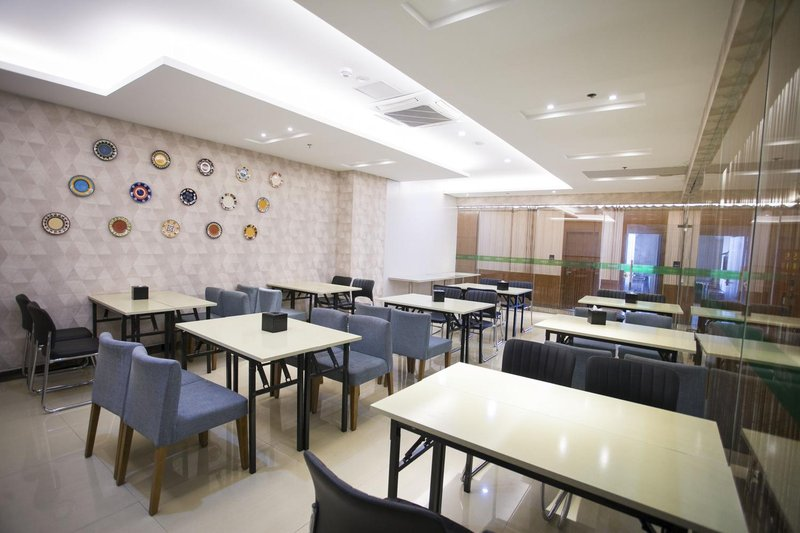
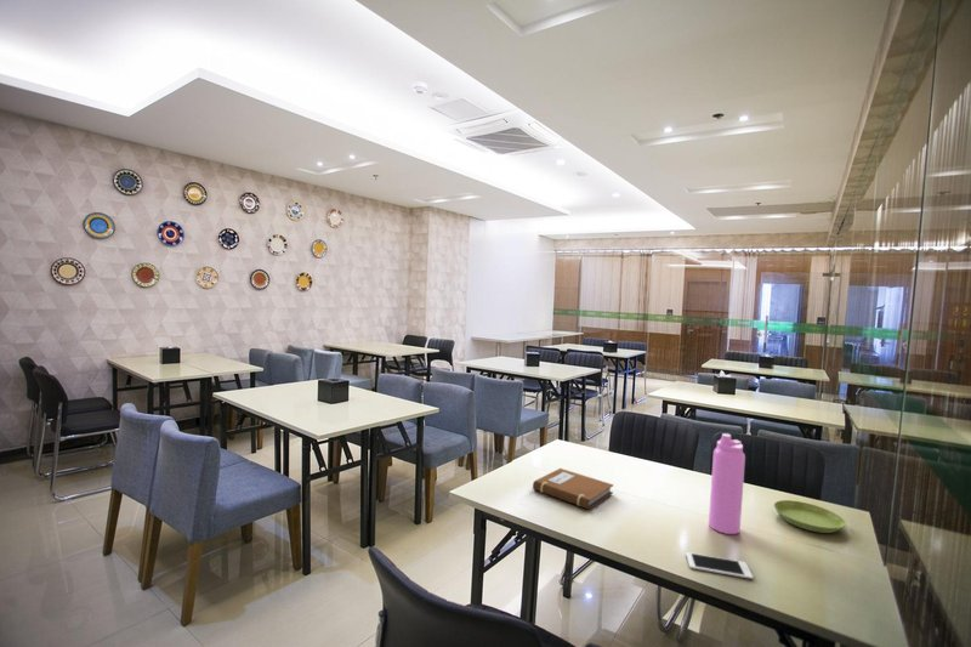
+ notebook [532,467,614,511]
+ cell phone [685,551,755,580]
+ saucer [773,499,847,534]
+ water bottle [708,432,746,535]
